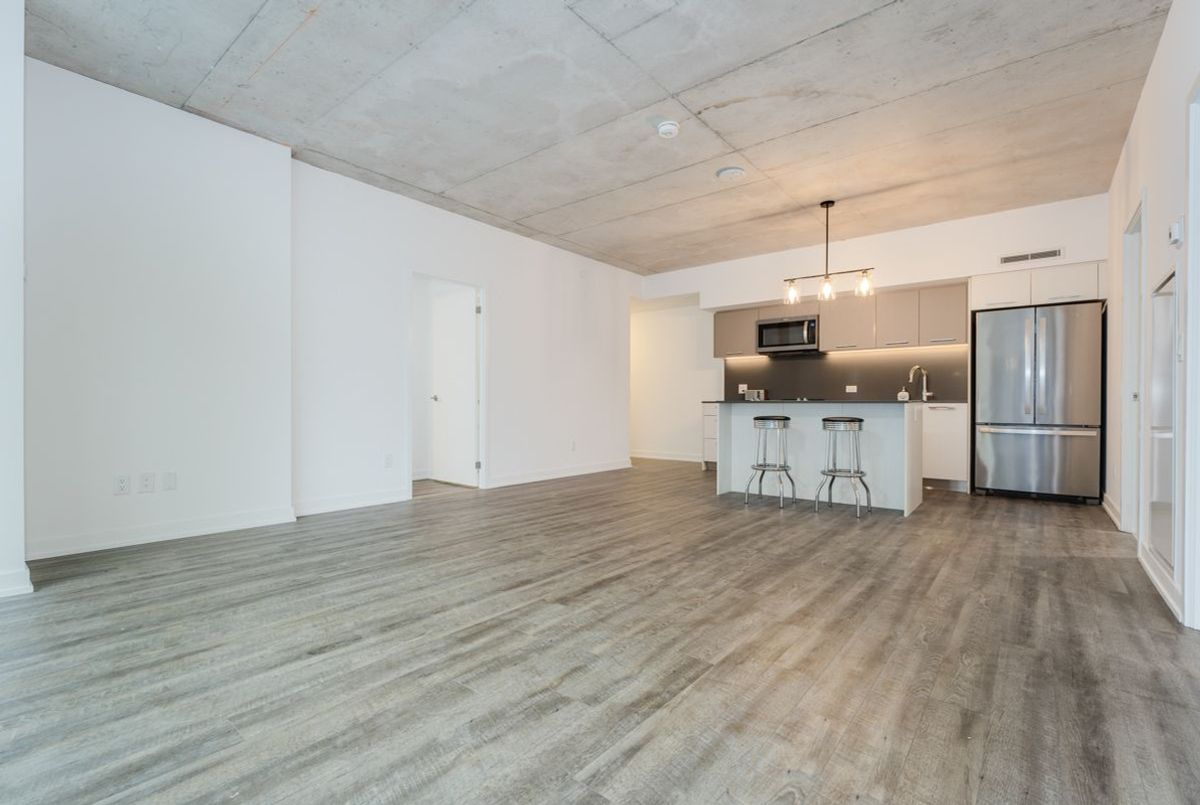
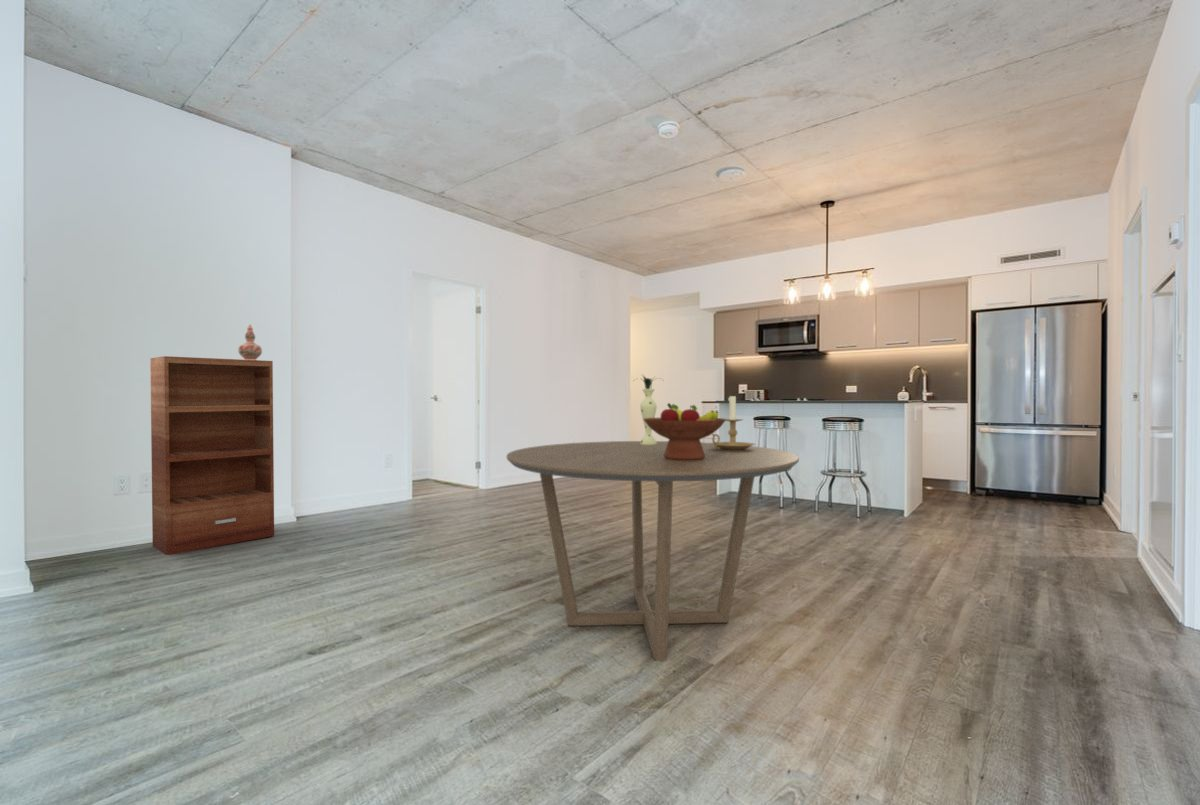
+ bookshelf [149,355,275,556]
+ candle holder [710,393,757,450]
+ fruit bowl [642,402,727,460]
+ decorative vase [237,323,263,360]
+ vase [634,374,664,445]
+ dining table [506,440,800,662]
